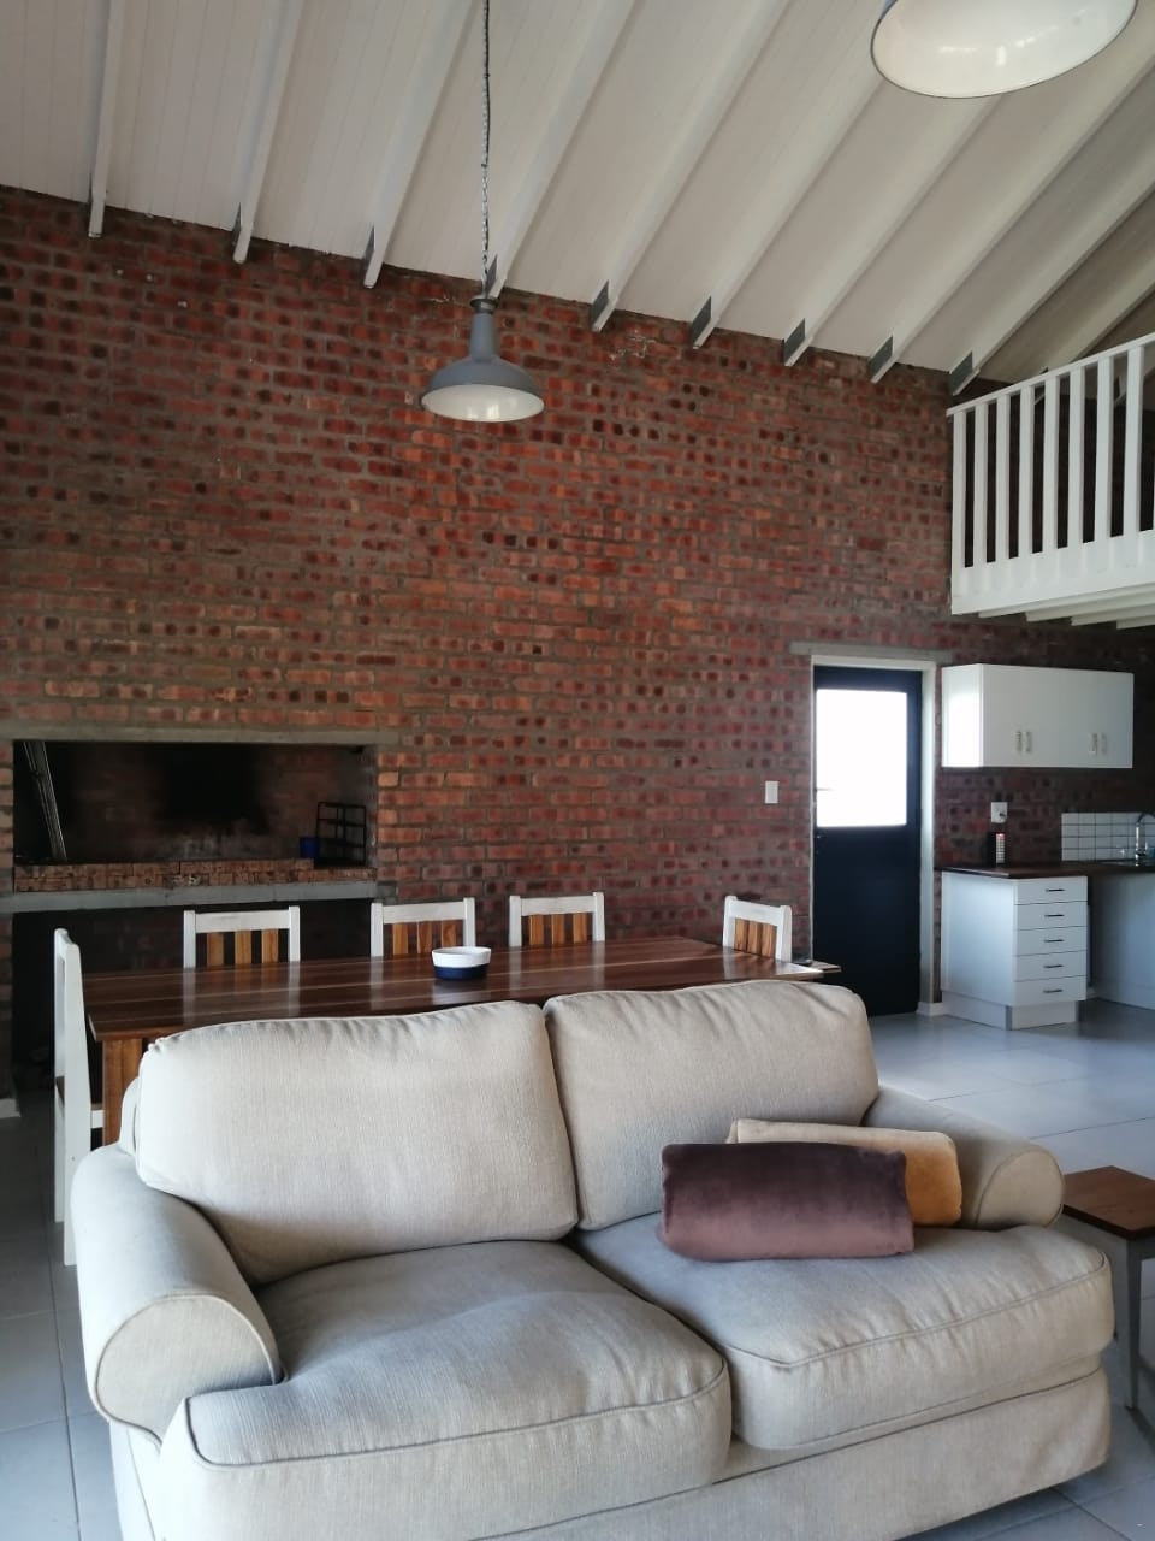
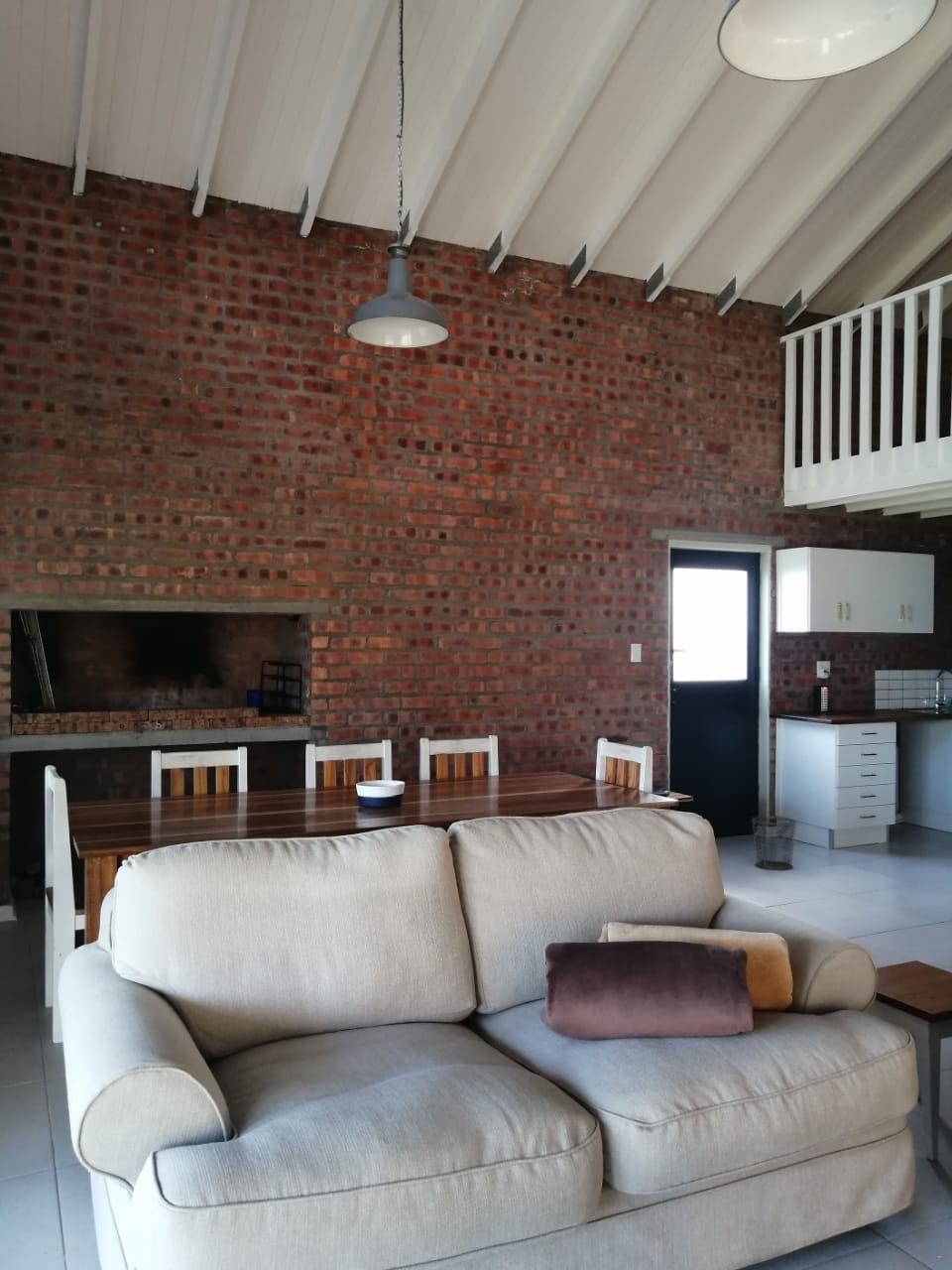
+ waste bin [751,816,798,871]
